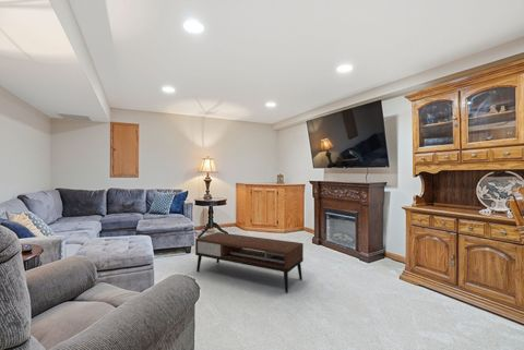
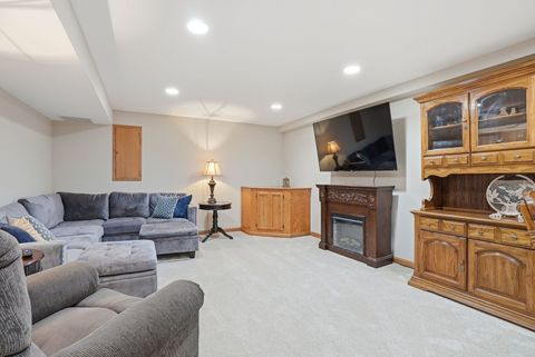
- coffee table [194,231,305,293]
